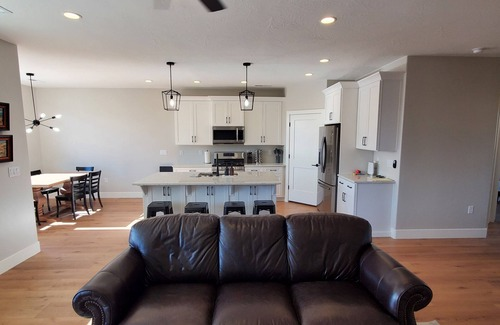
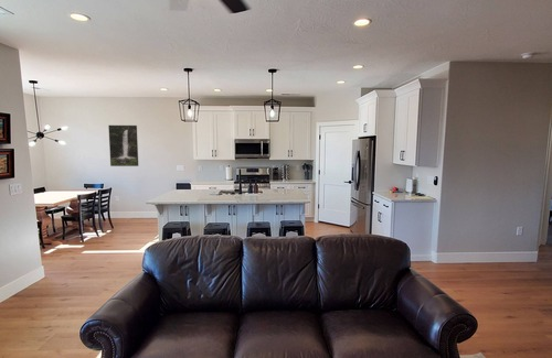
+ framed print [107,124,139,167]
